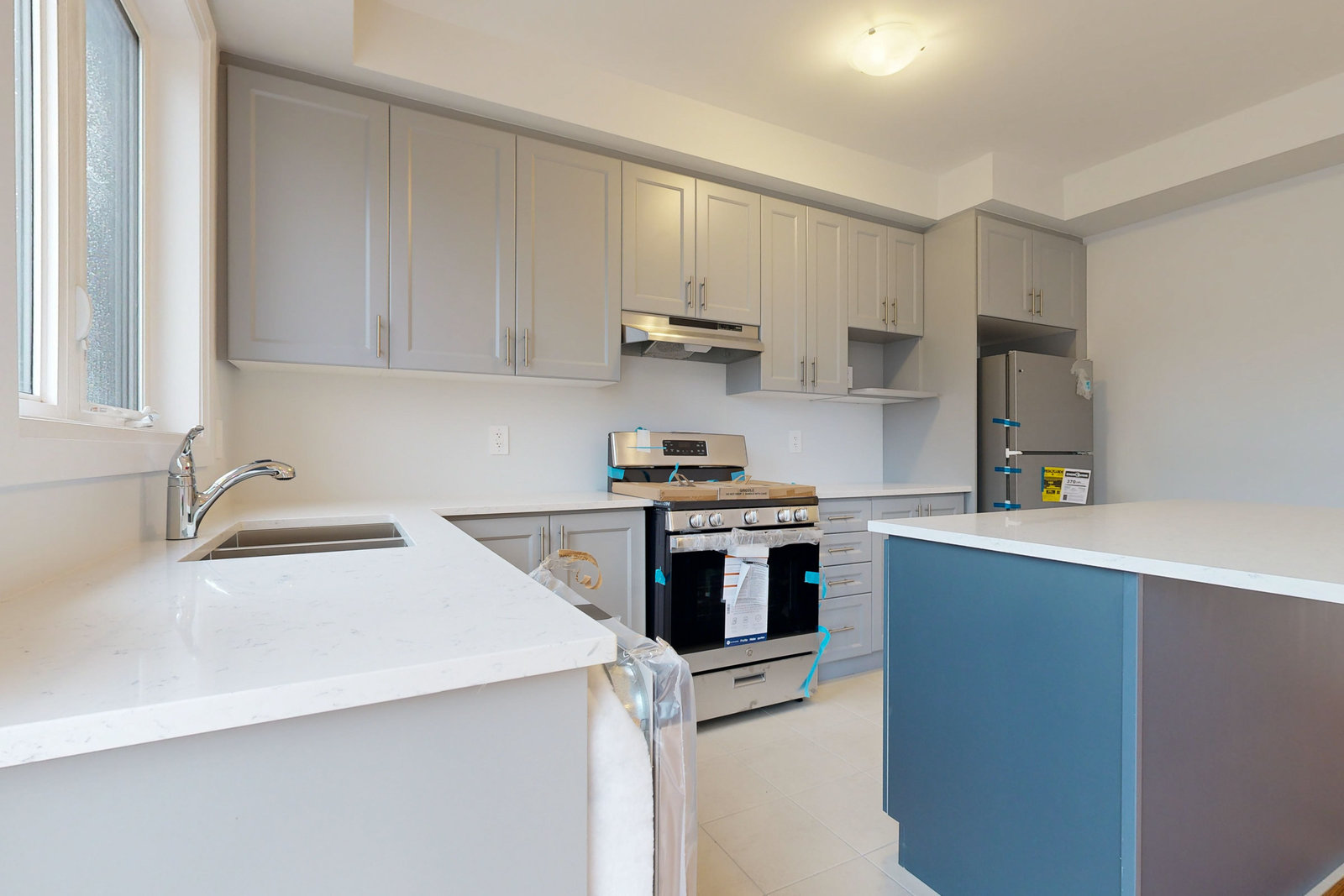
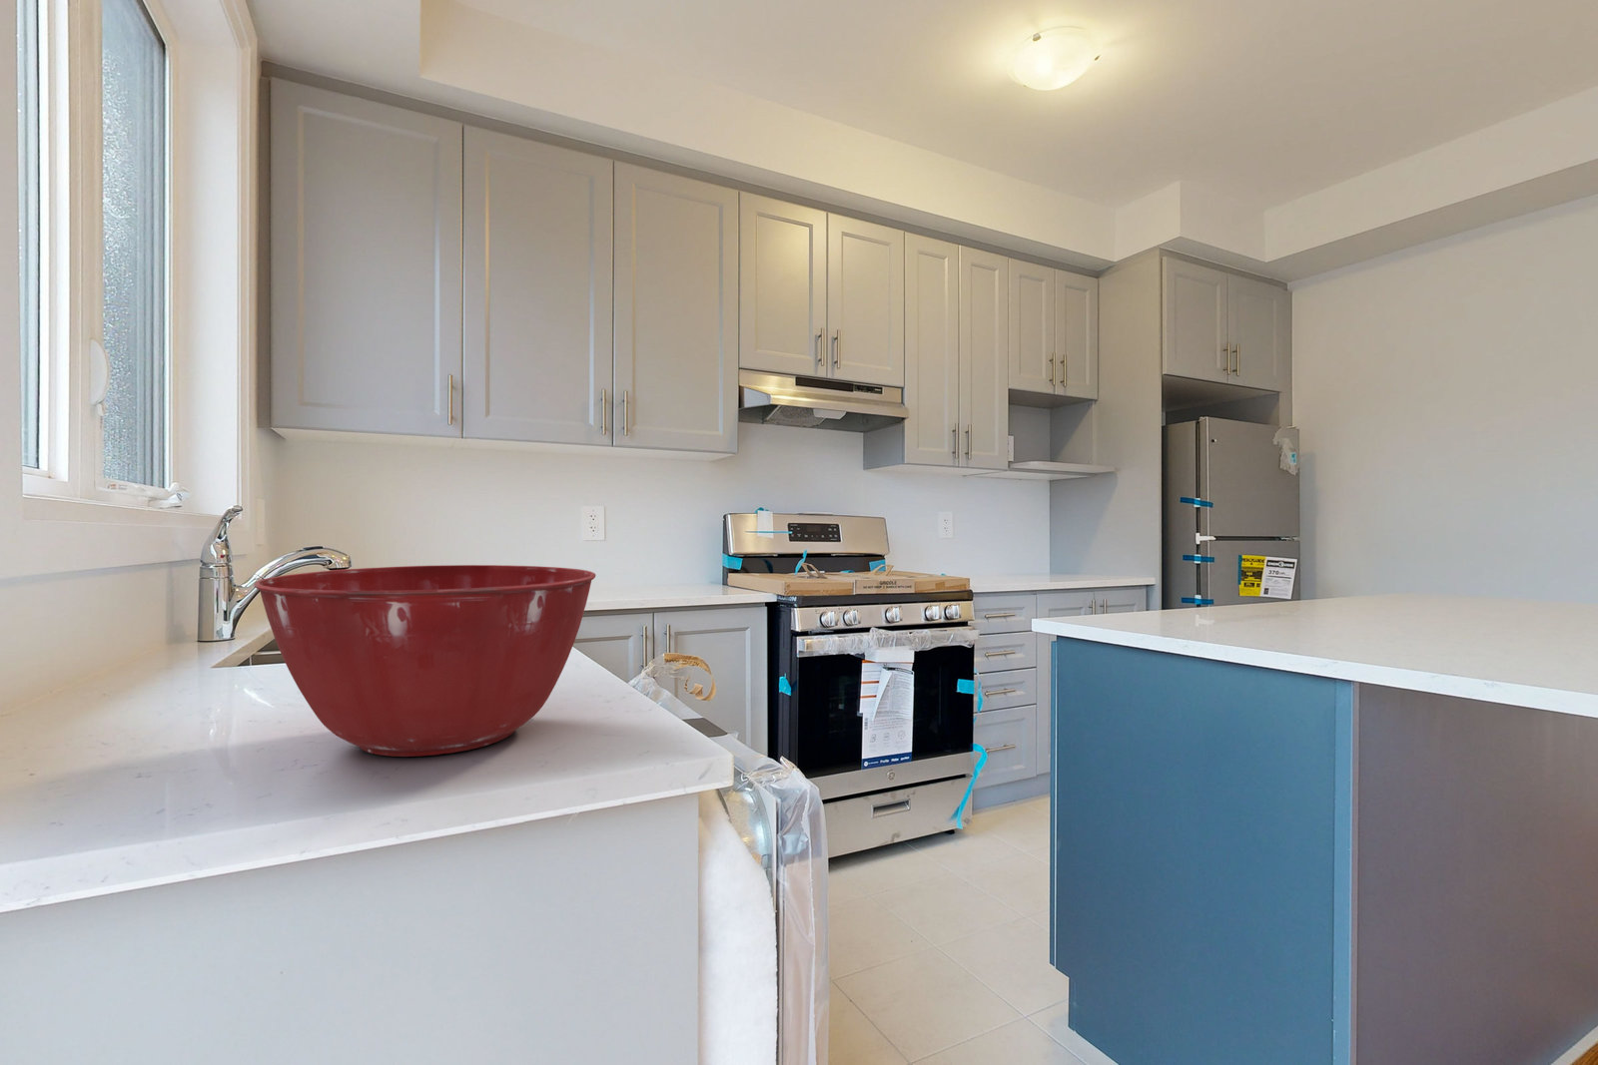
+ mixing bowl [253,563,596,757]
